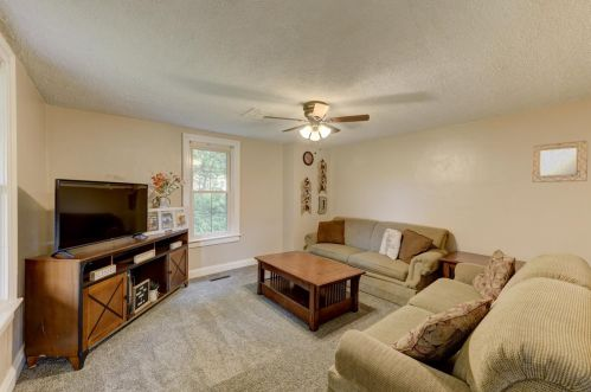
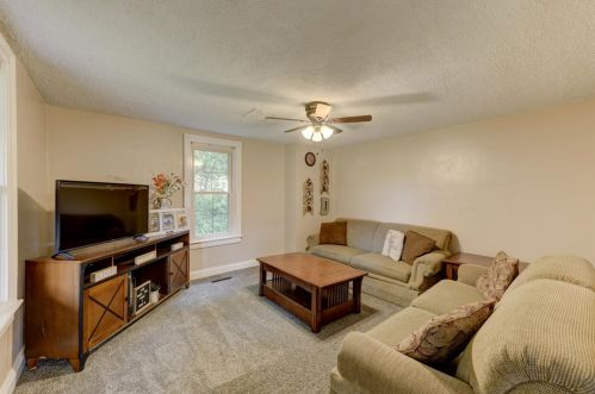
- home mirror [531,140,589,184]
